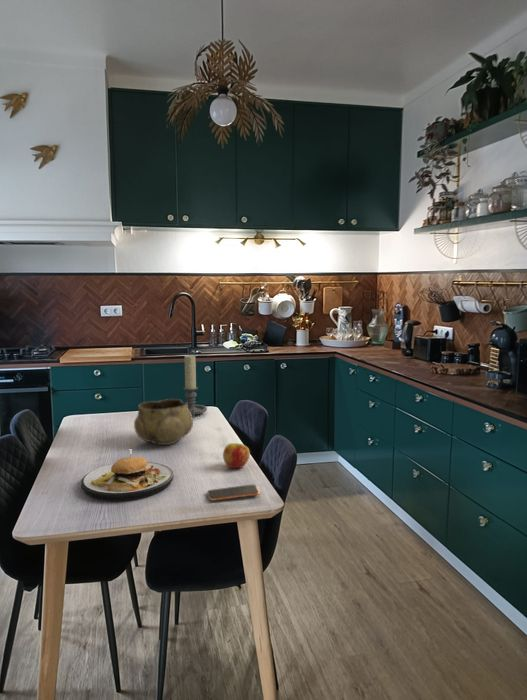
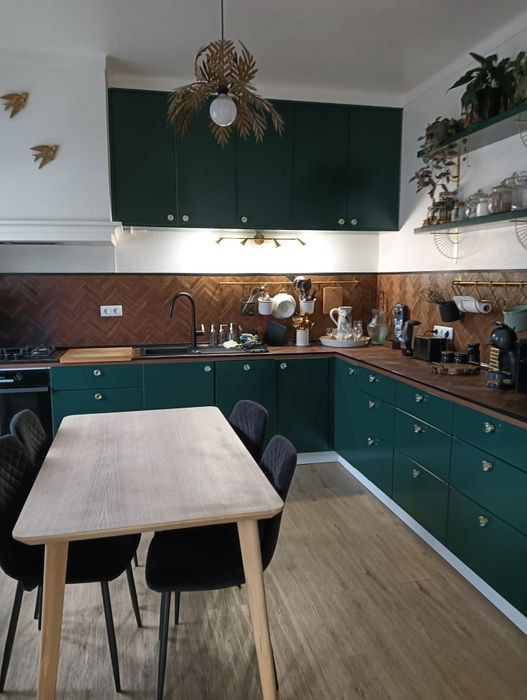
- apple [222,442,251,469]
- plate [80,441,175,502]
- smartphone [206,484,261,502]
- decorative bowl [133,398,194,446]
- candle holder [182,355,208,419]
